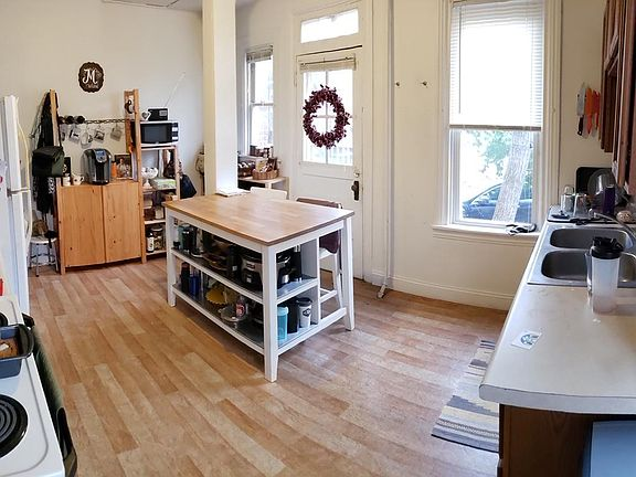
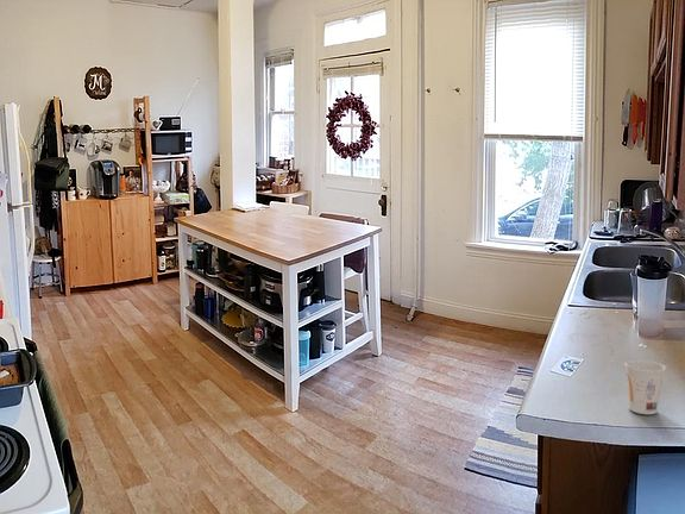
+ cup [623,359,667,415]
